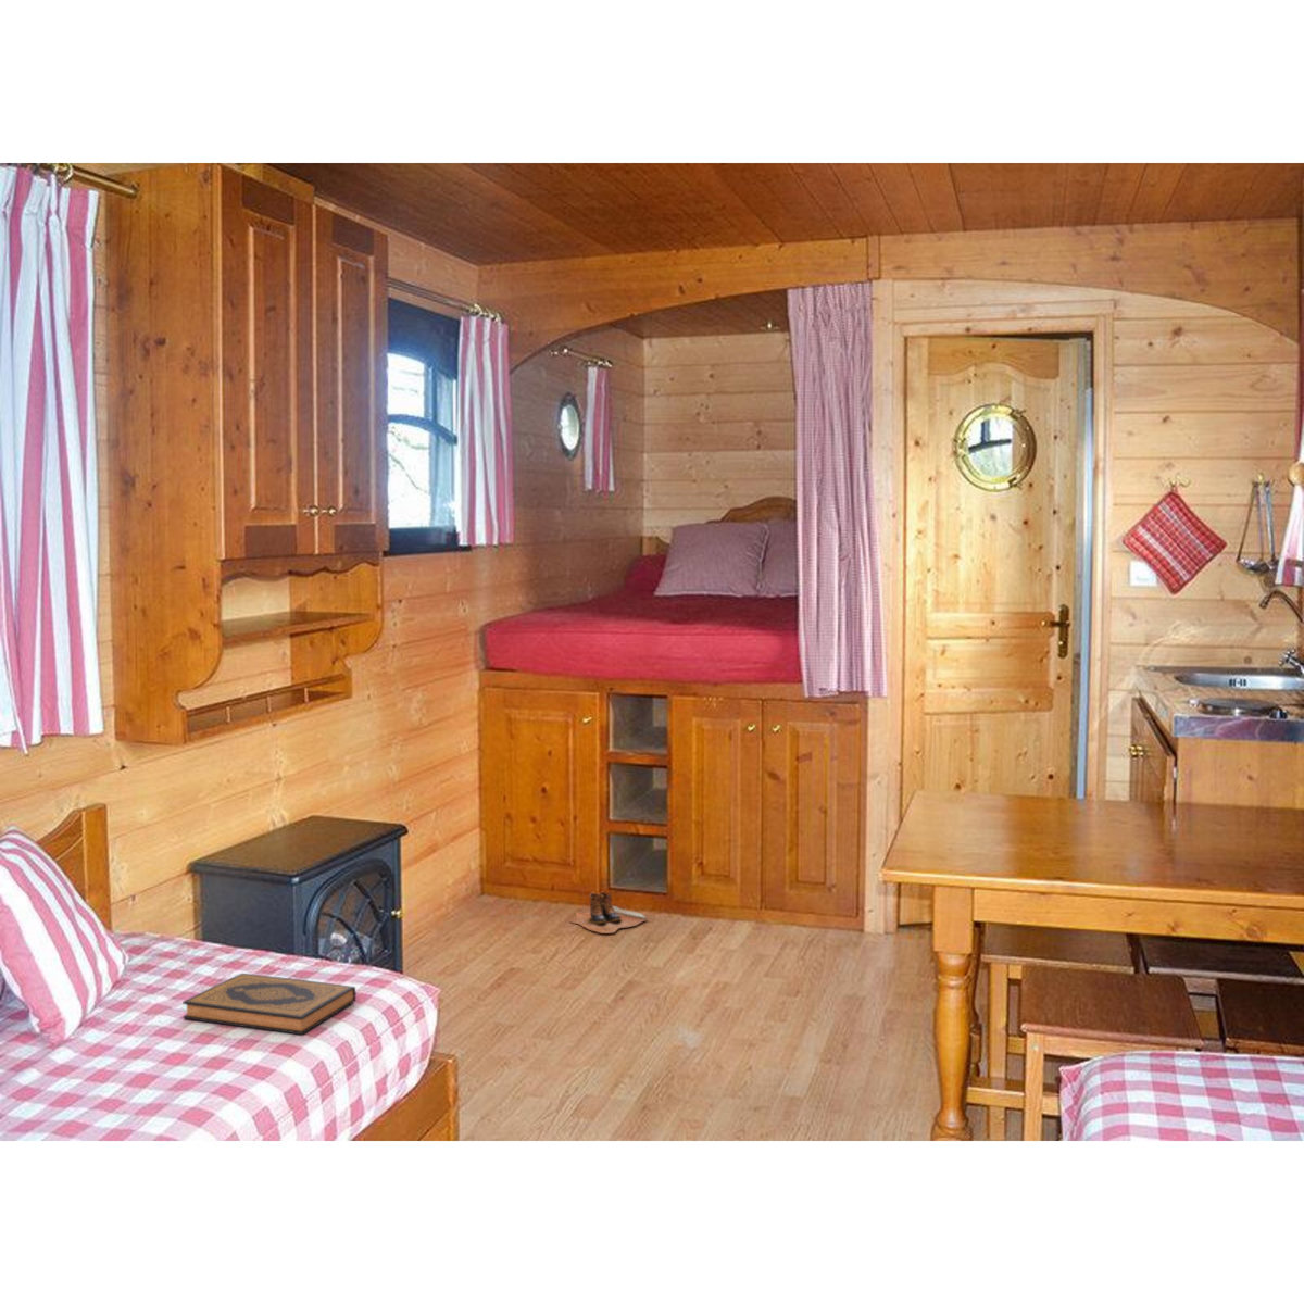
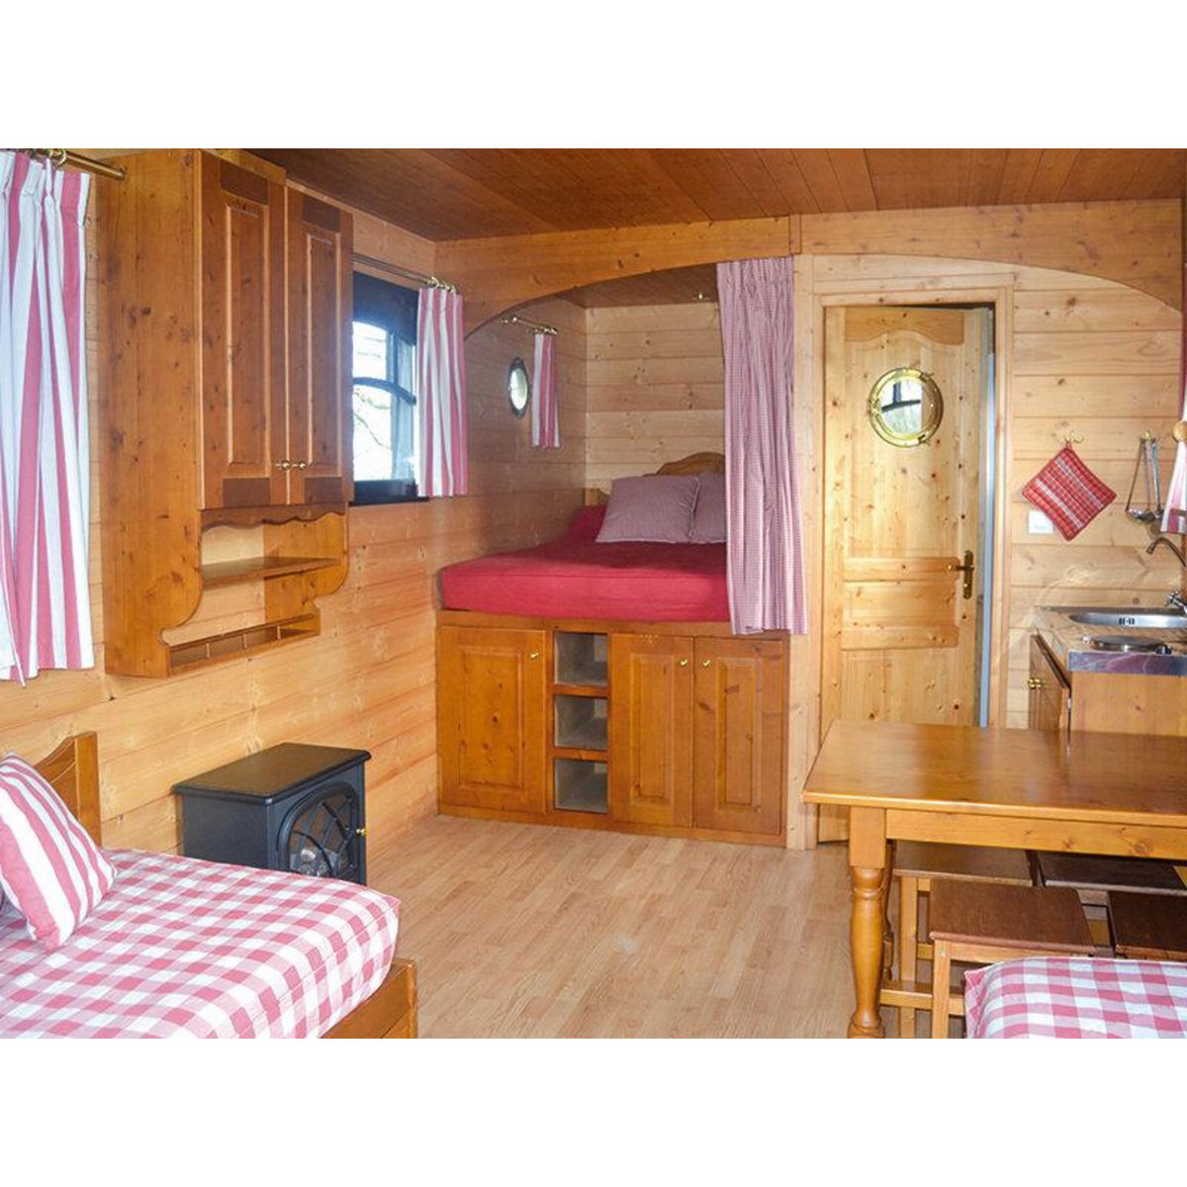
- hardback book [182,972,357,1035]
- boots [568,890,648,935]
